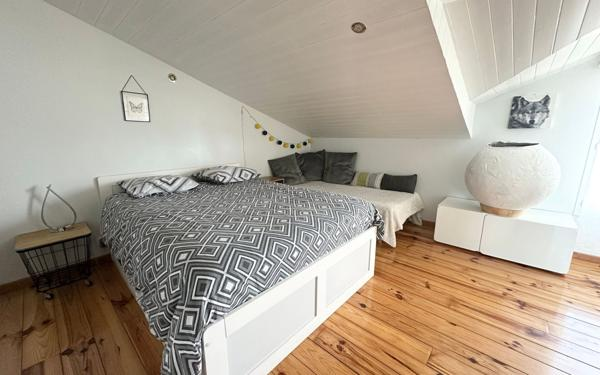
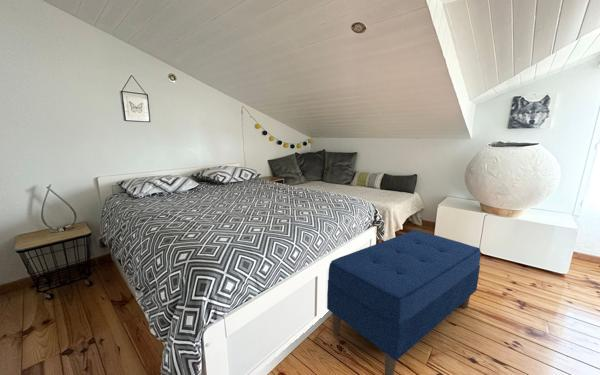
+ bench [326,229,481,375]
